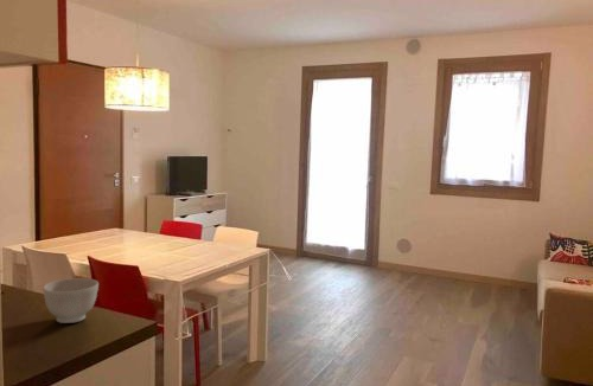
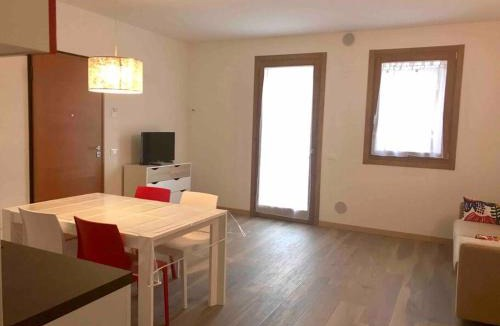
- bowl [43,277,100,324]
